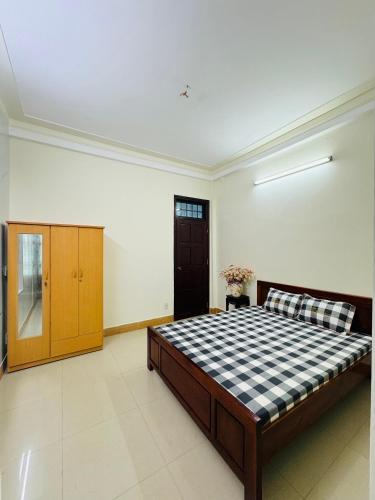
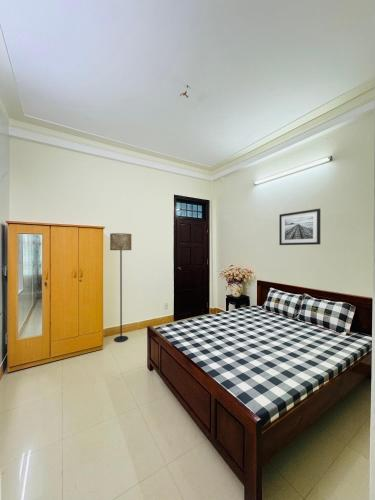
+ wall art [278,208,321,246]
+ floor lamp [109,232,132,343]
